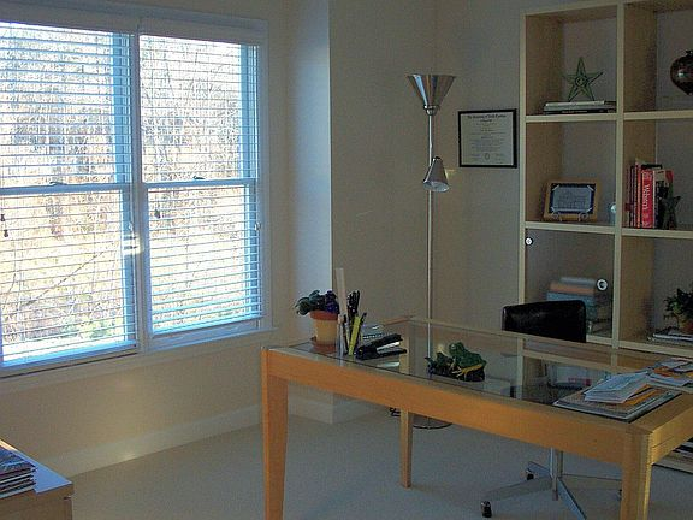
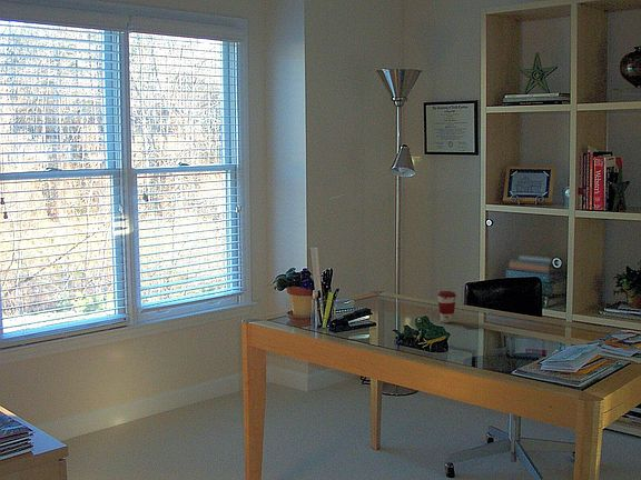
+ coffee cup [436,290,457,323]
